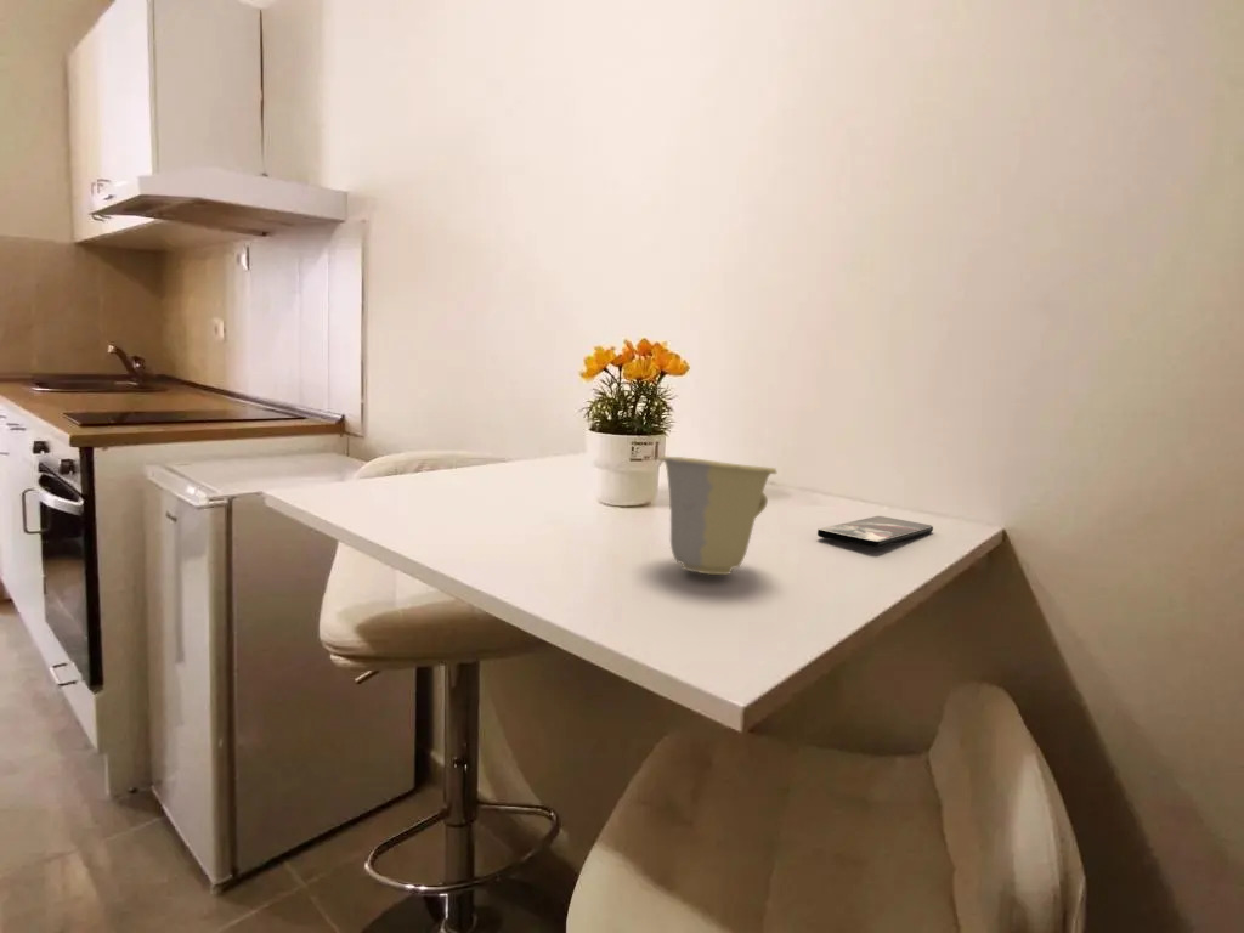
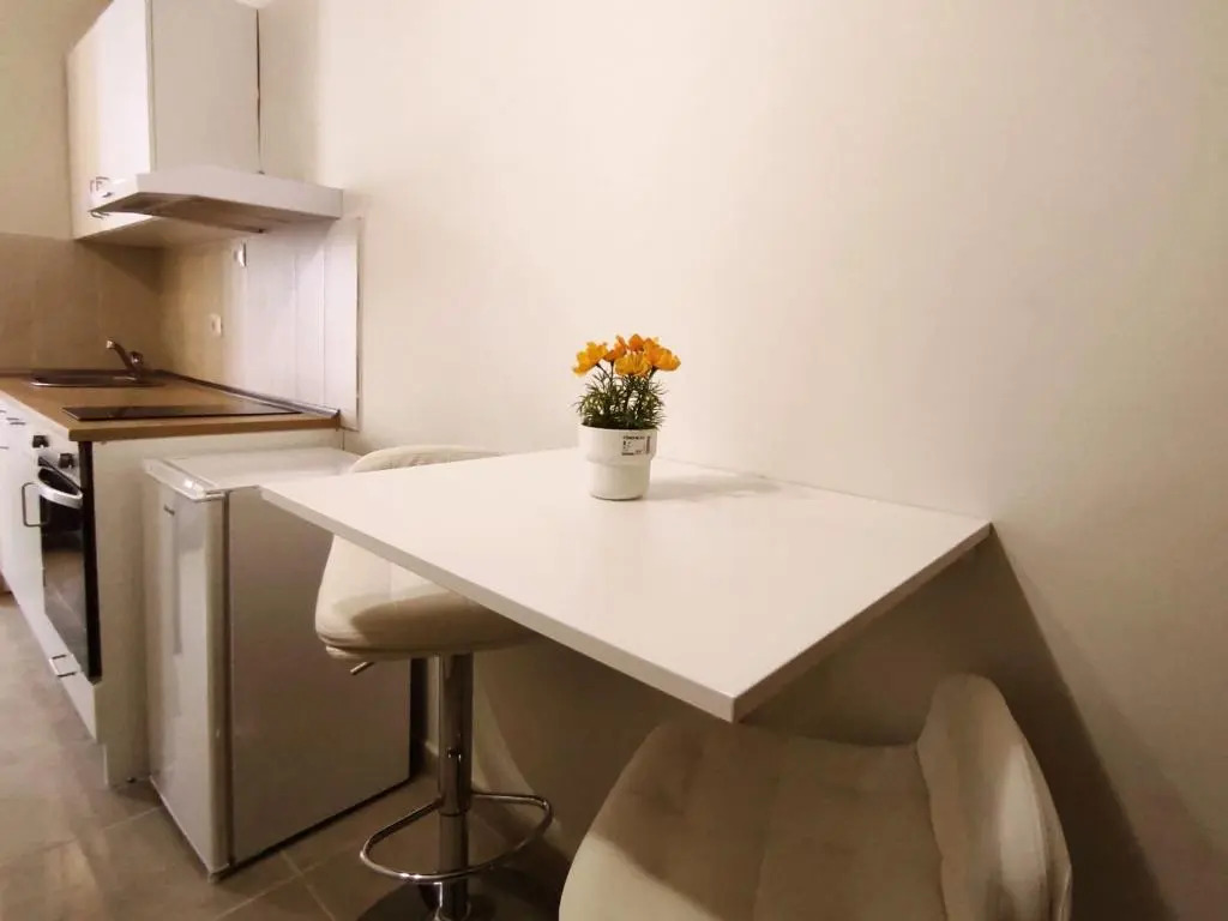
- smartphone [816,515,934,549]
- cup [658,454,779,576]
